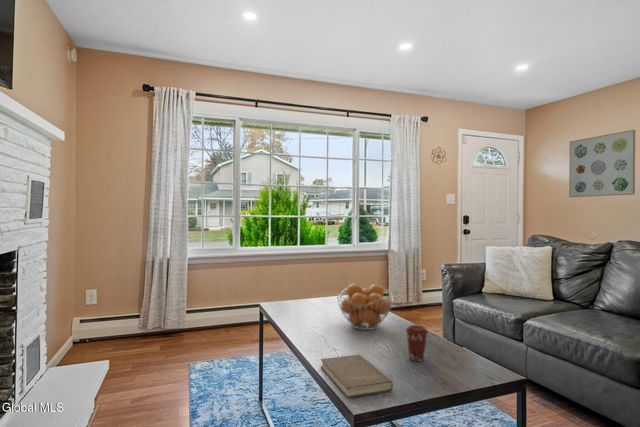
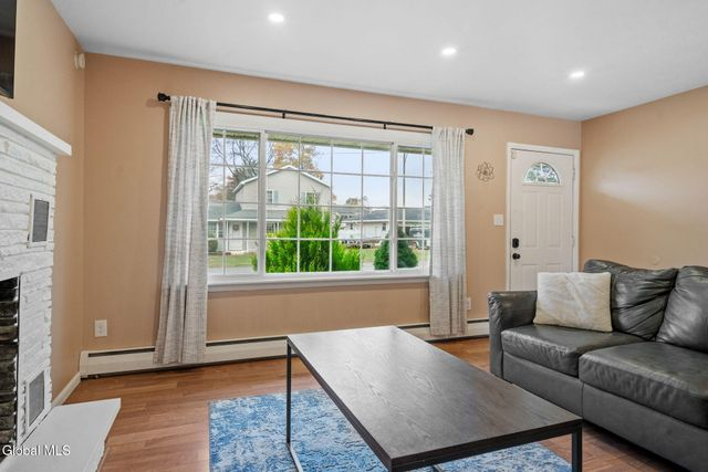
- coffee cup [405,324,429,362]
- fruit basket [336,283,394,331]
- wall art [568,129,636,198]
- book [319,354,394,399]
